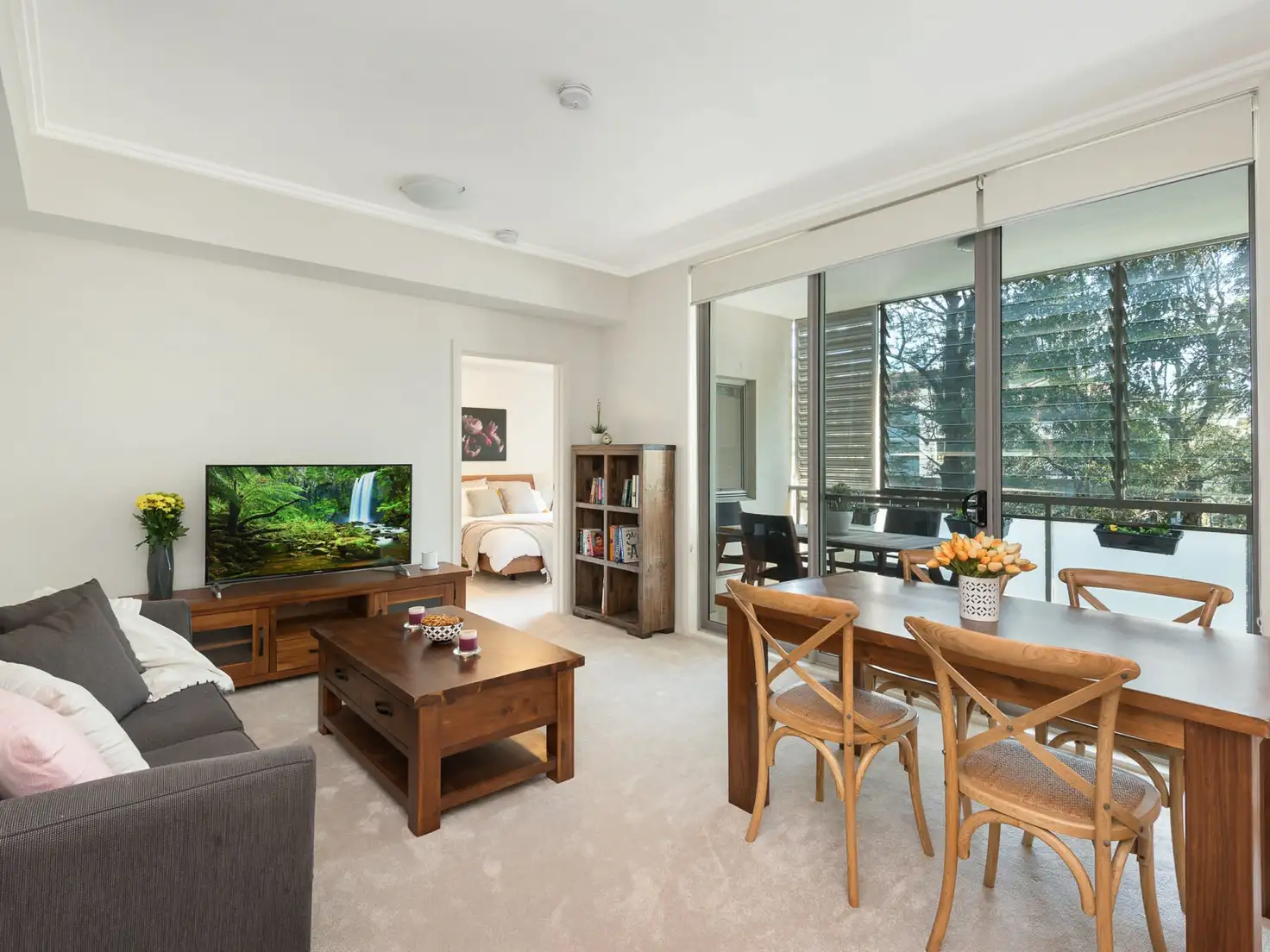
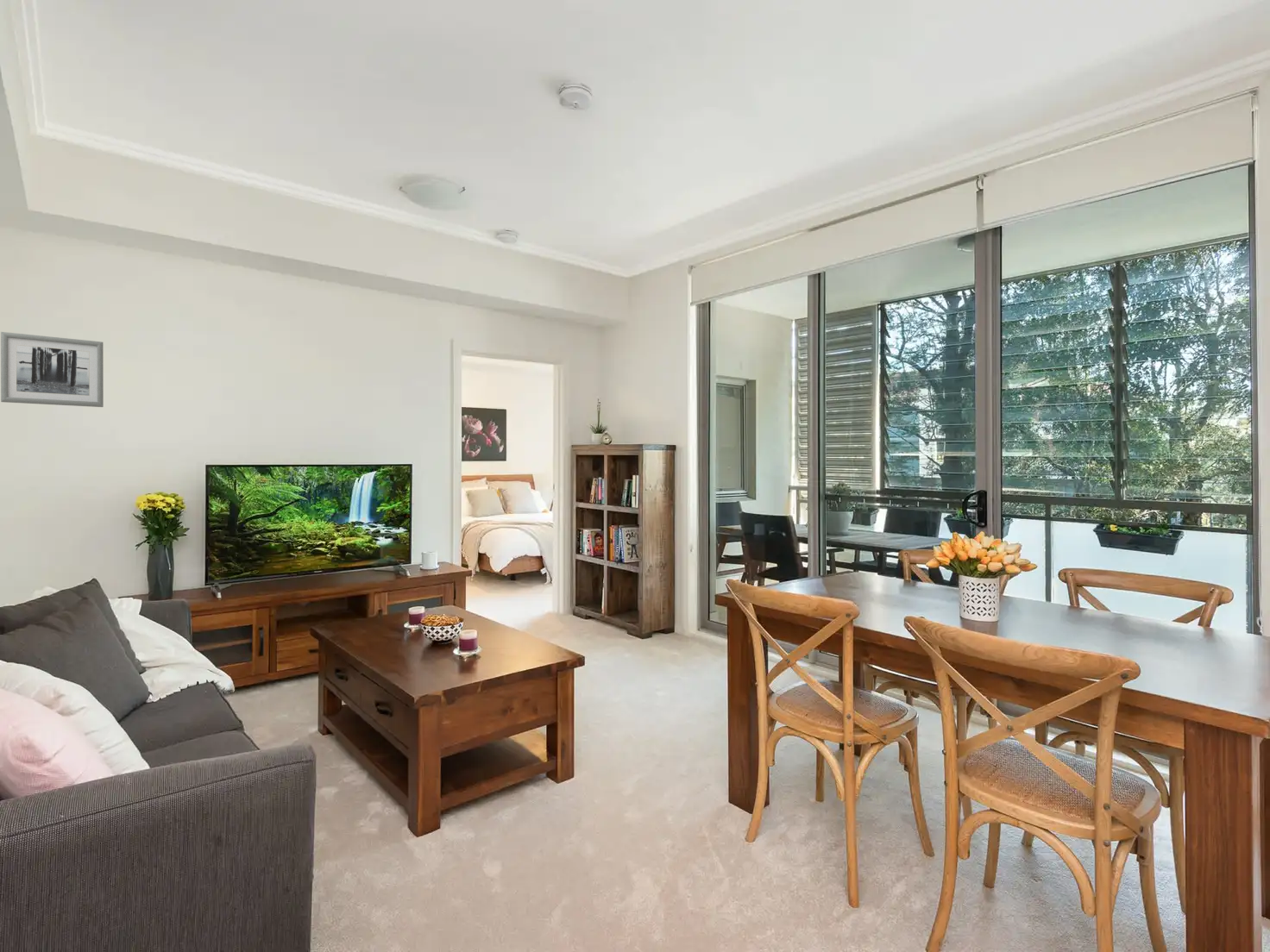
+ wall art [0,331,104,408]
